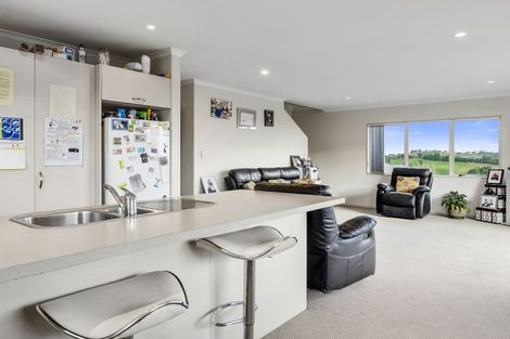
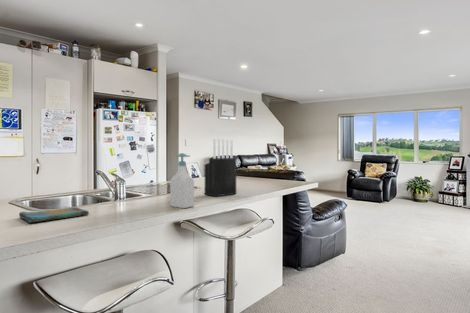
+ soap bottle [169,152,195,209]
+ knife block [204,138,237,197]
+ dish towel [18,206,90,224]
